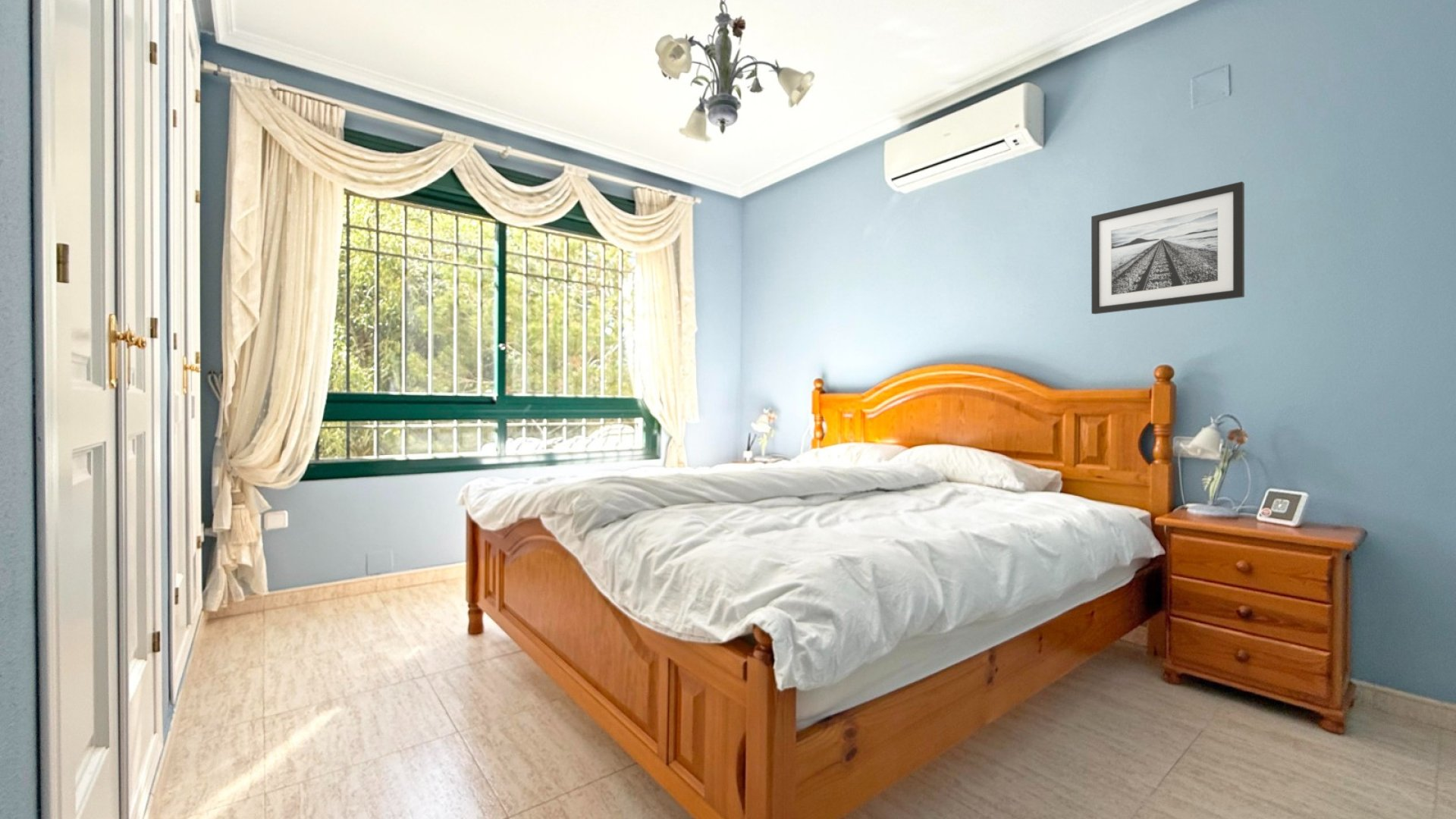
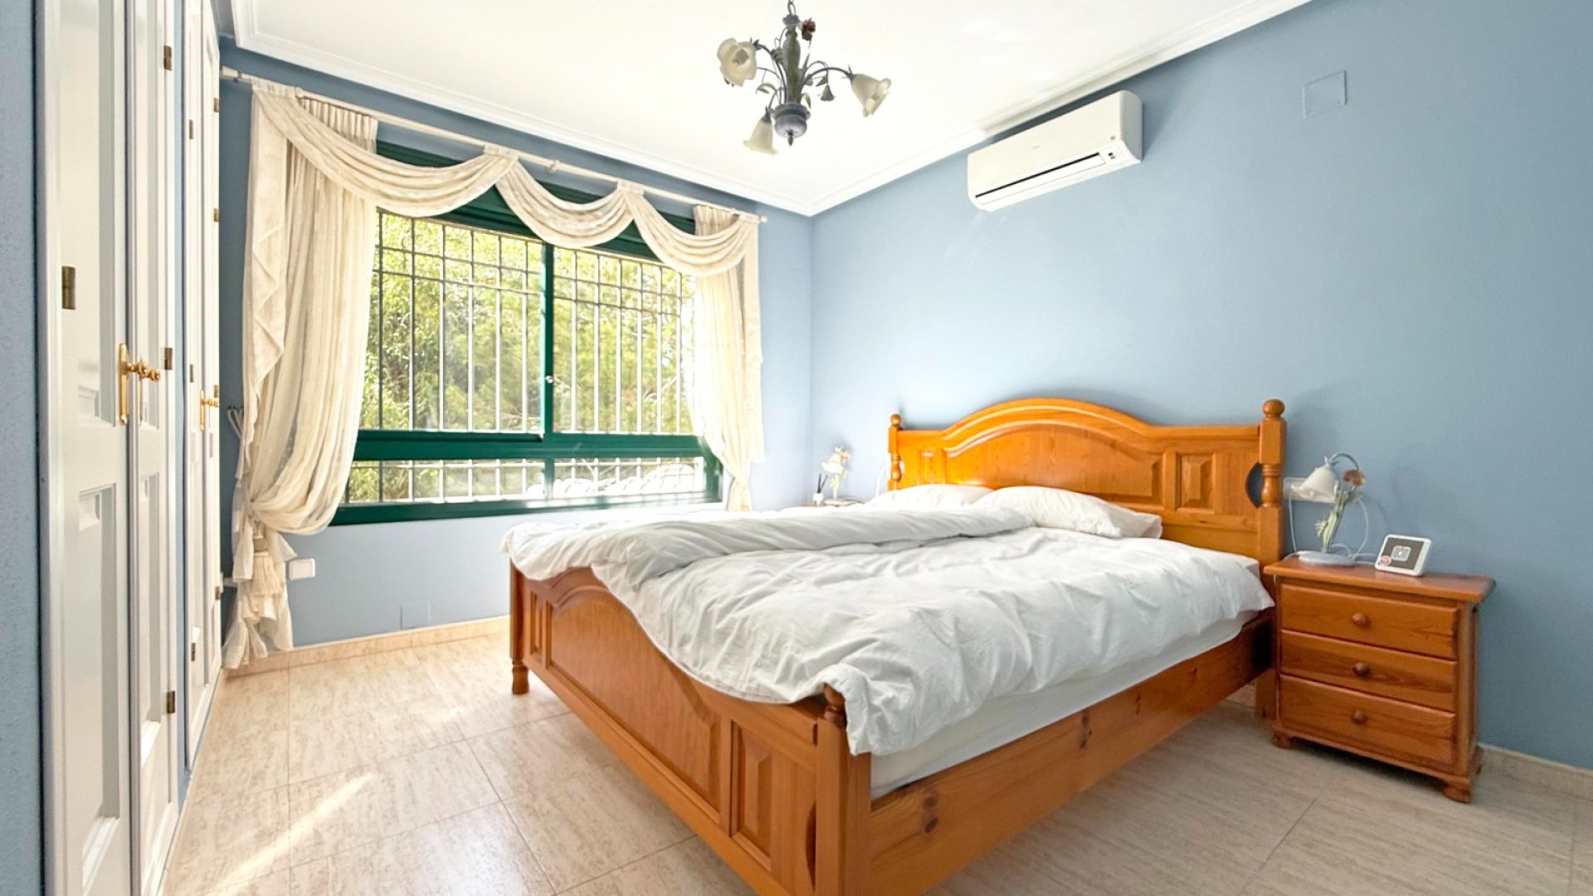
- wall art [1090,180,1245,315]
